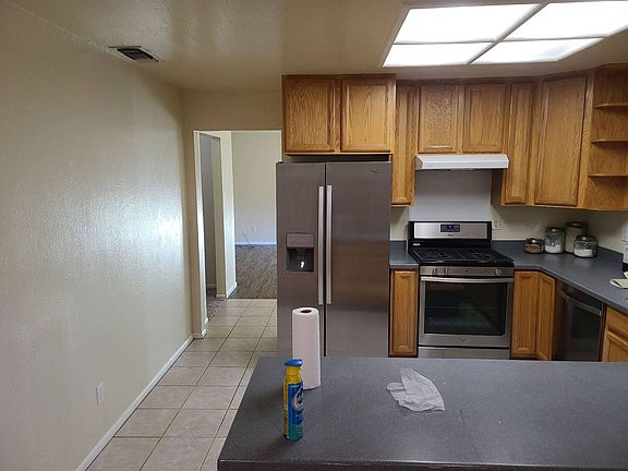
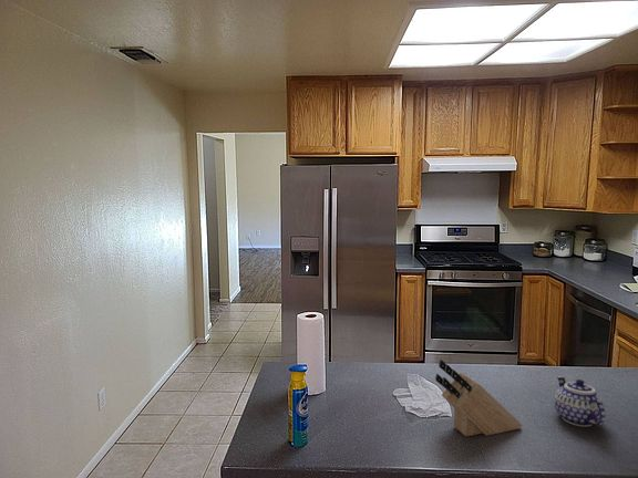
+ teapot [554,375,606,428]
+ knife block [434,358,523,437]
